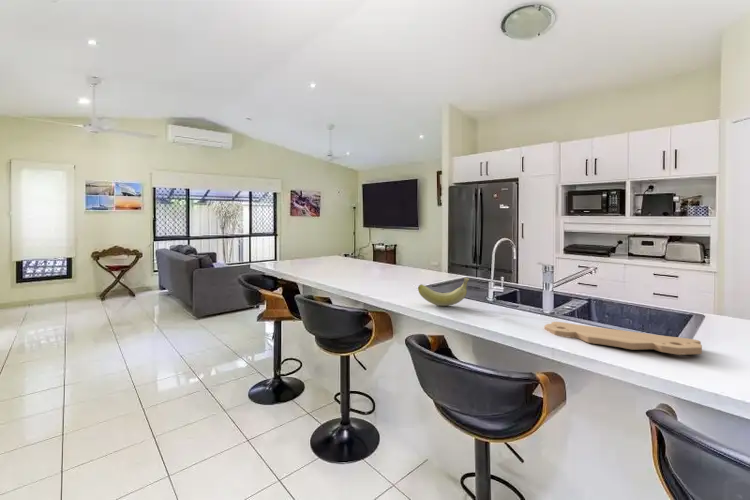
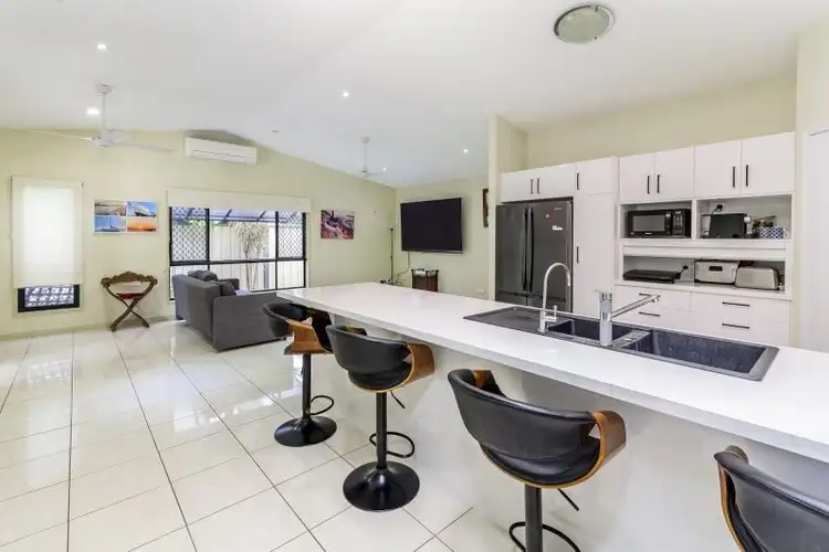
- banana [417,277,470,307]
- cutting board [543,321,703,356]
